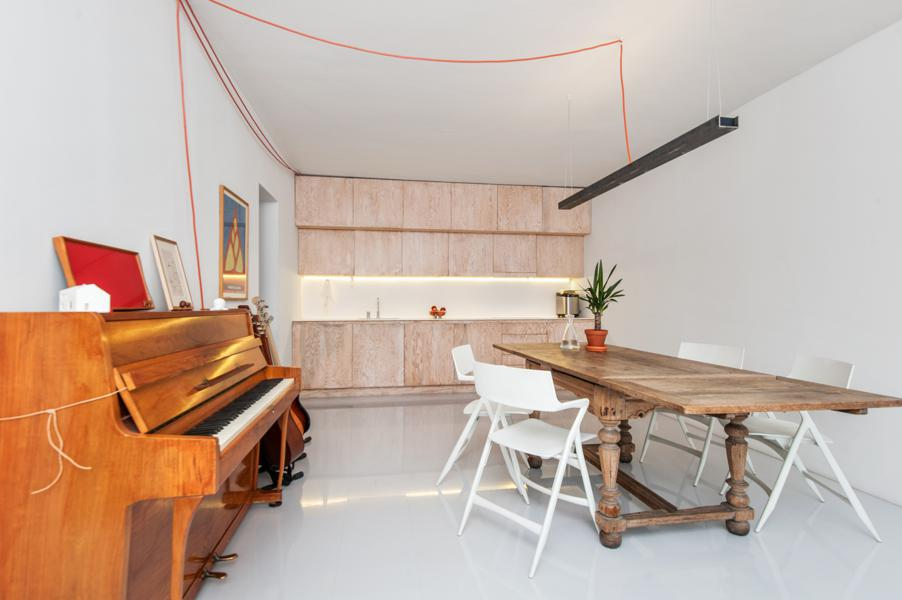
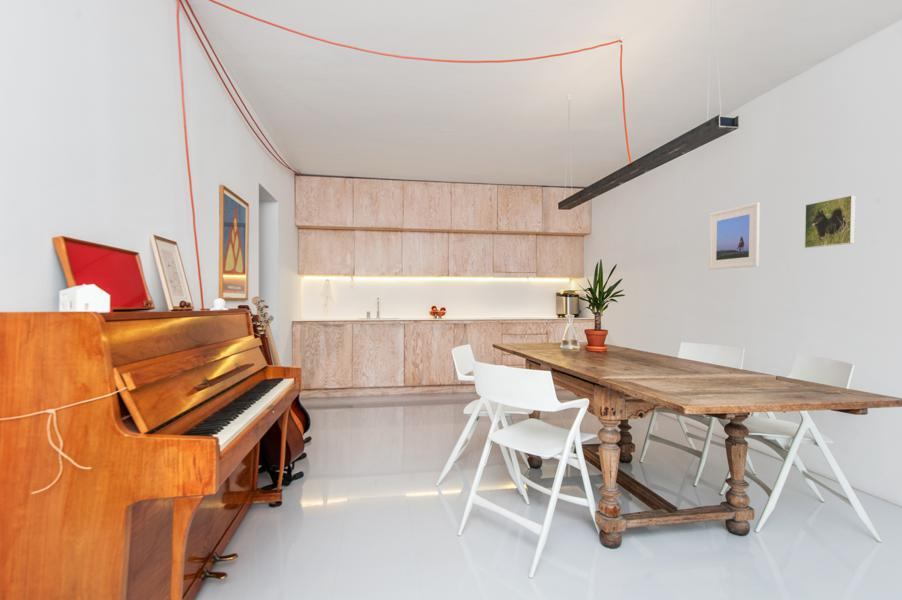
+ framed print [803,194,857,249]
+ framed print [708,201,761,271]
